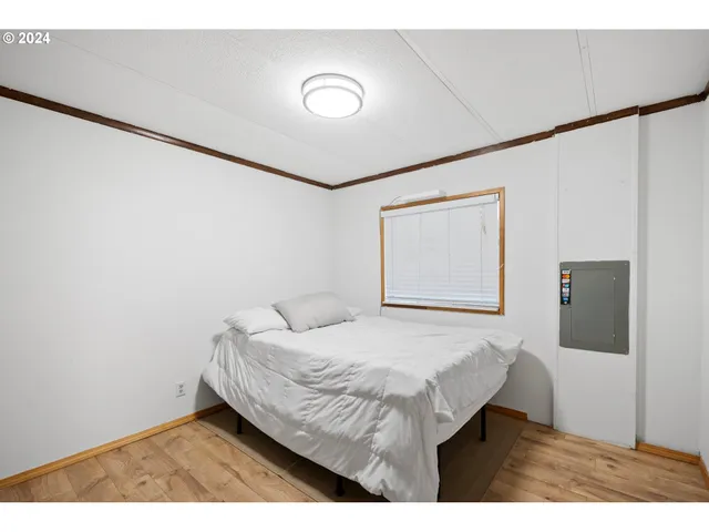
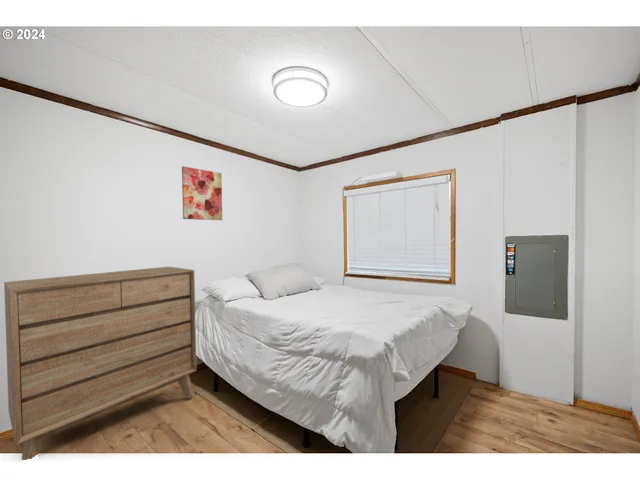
+ dresser [3,266,198,461]
+ wall art [181,165,223,221]
